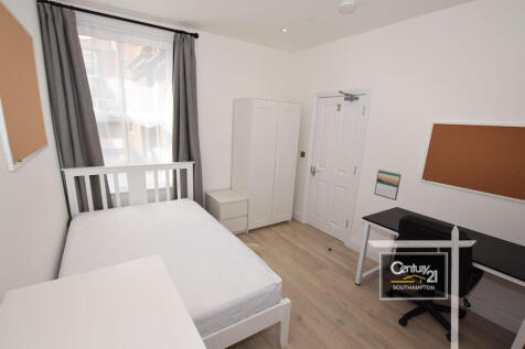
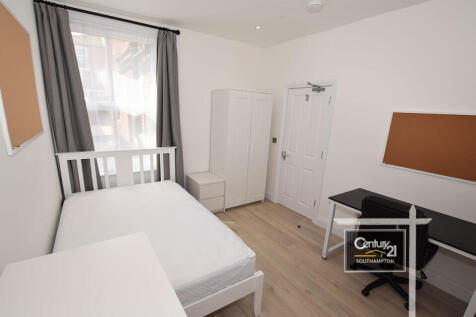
- calendar [373,168,403,201]
